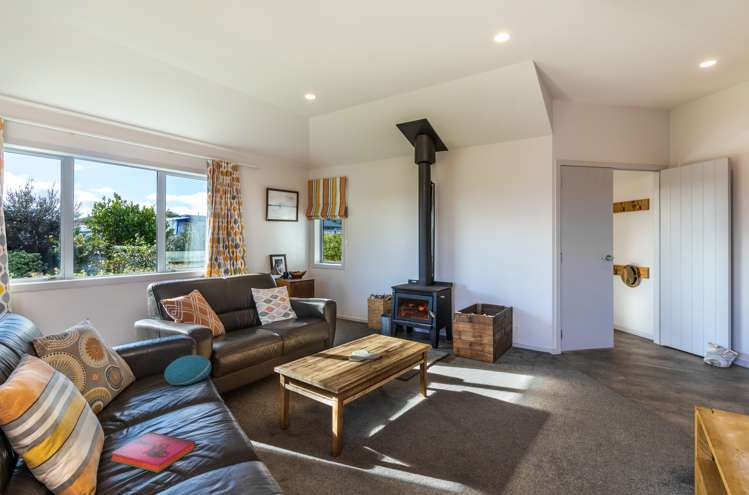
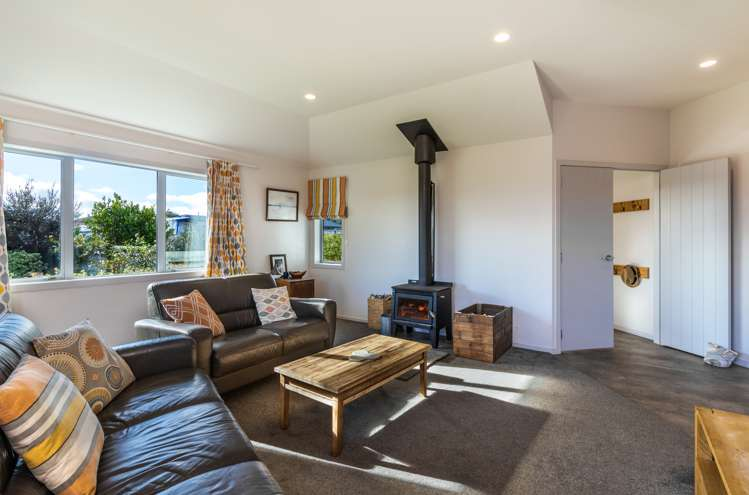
- cushion [163,354,212,386]
- hardback book [110,431,197,474]
